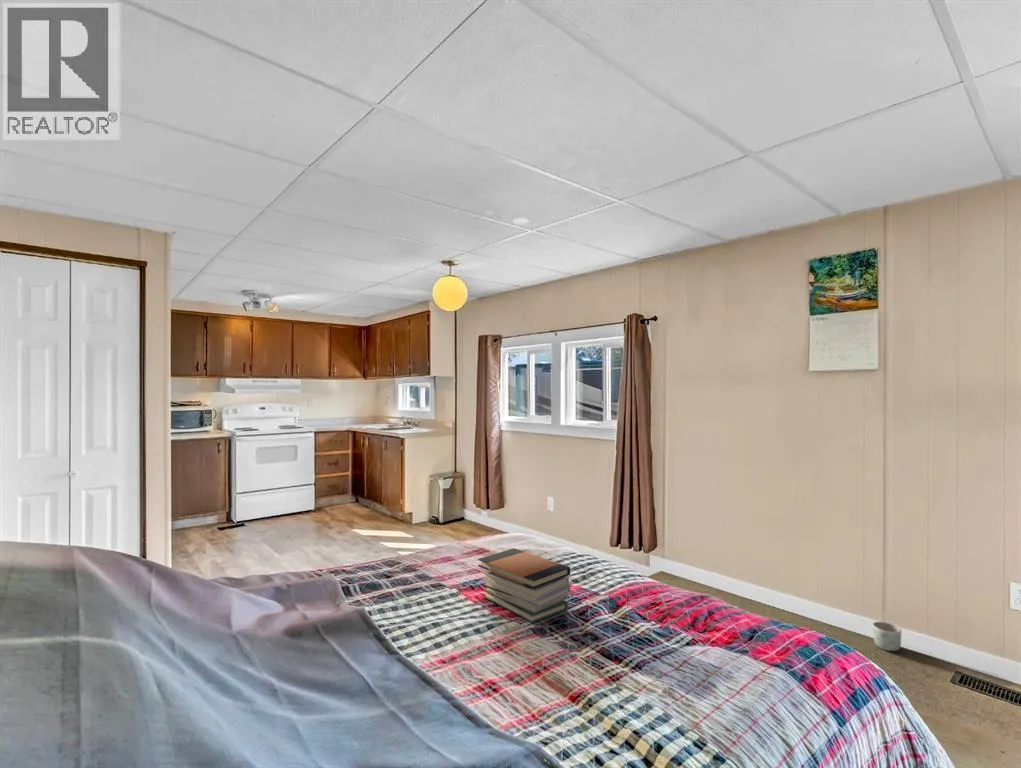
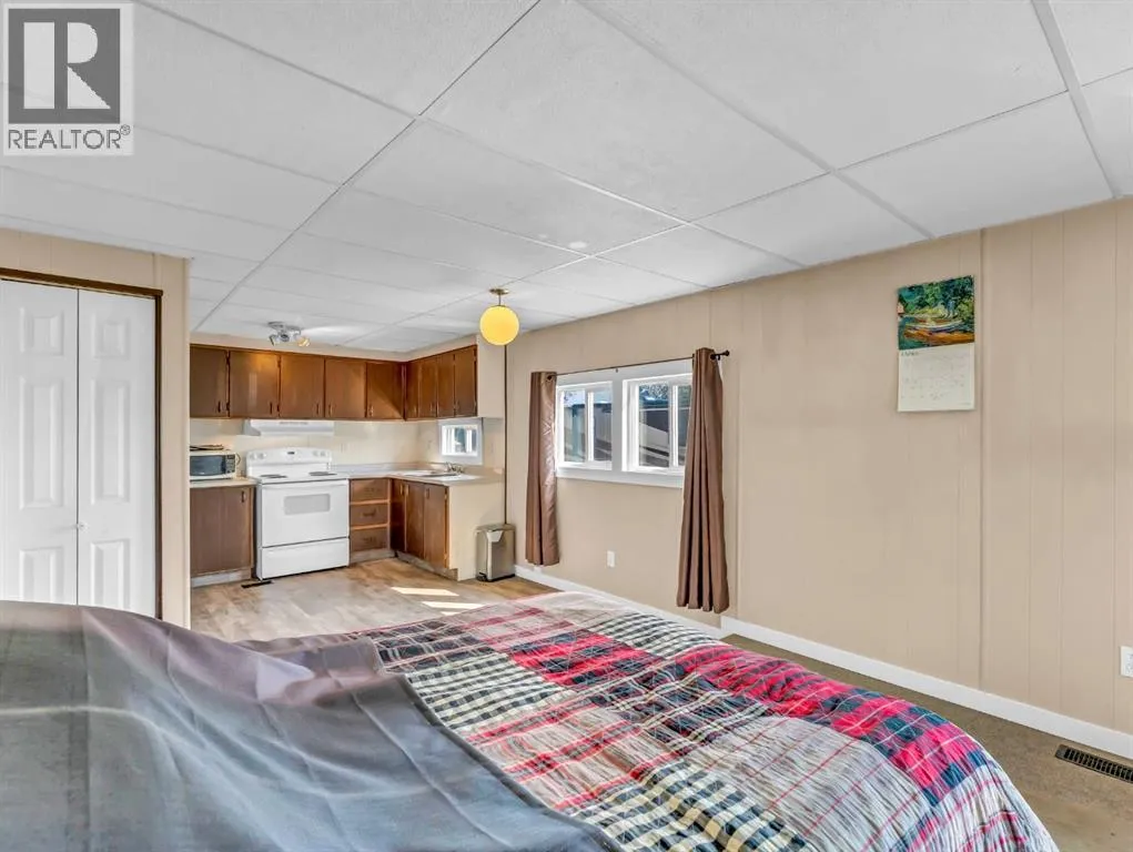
- planter [872,621,902,652]
- book stack [477,548,571,624]
